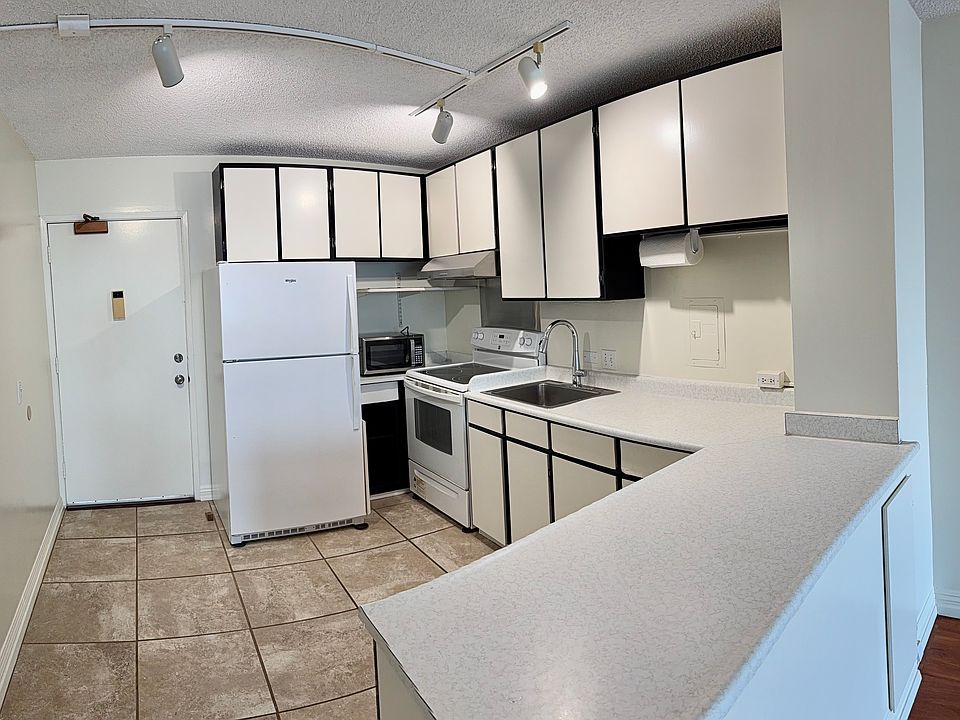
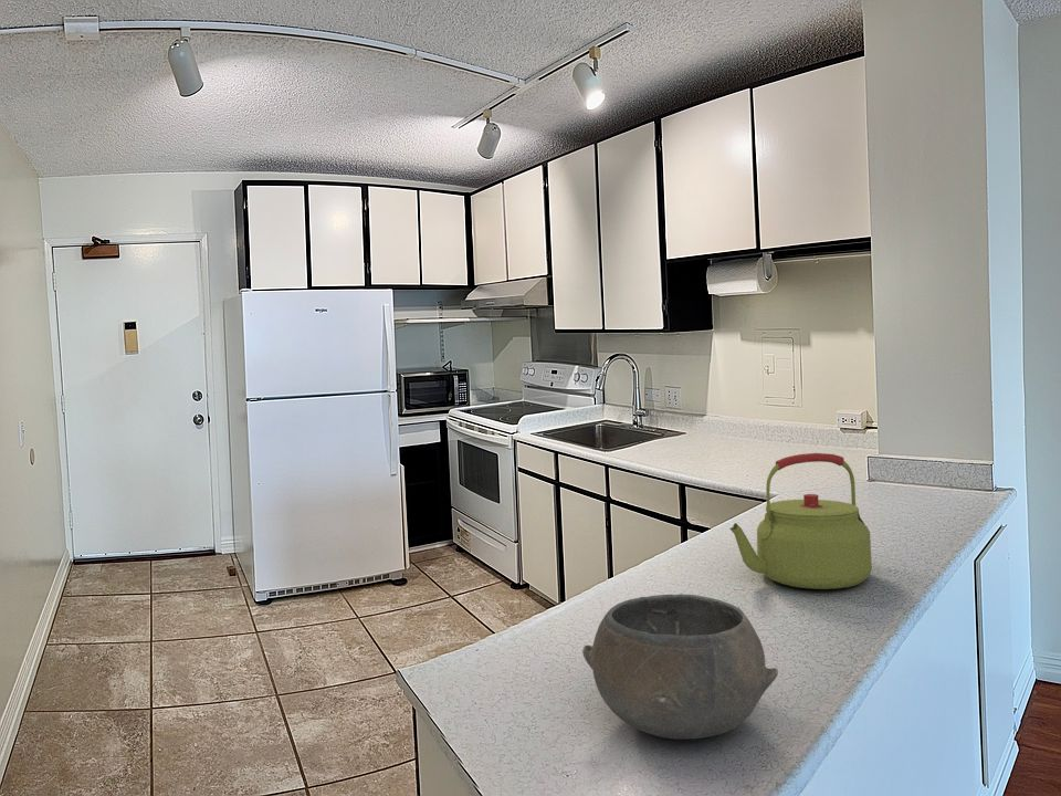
+ bowl [581,594,779,741]
+ kettle [728,452,873,590]
